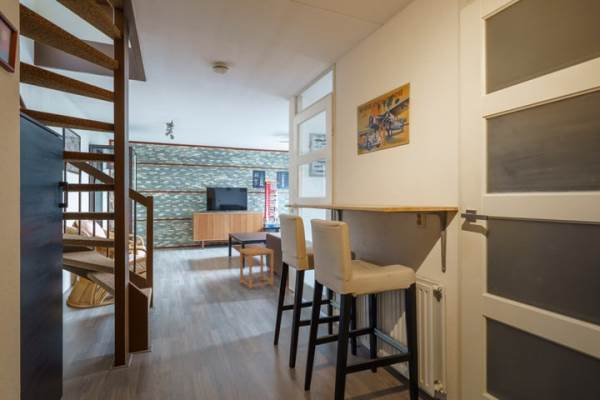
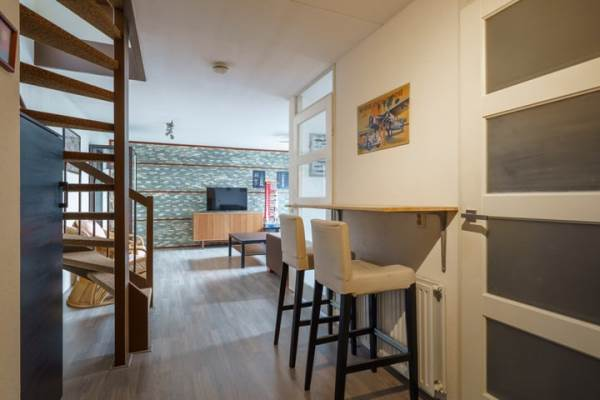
- side table [238,246,275,290]
